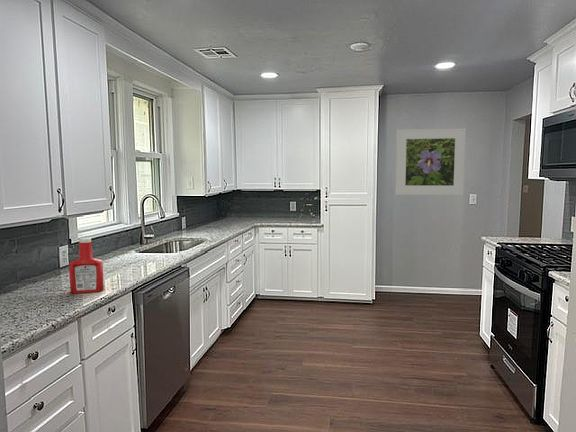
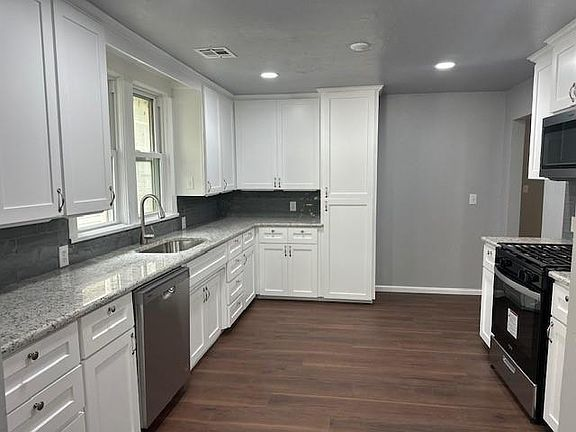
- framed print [395,127,467,196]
- soap bottle [68,237,105,294]
